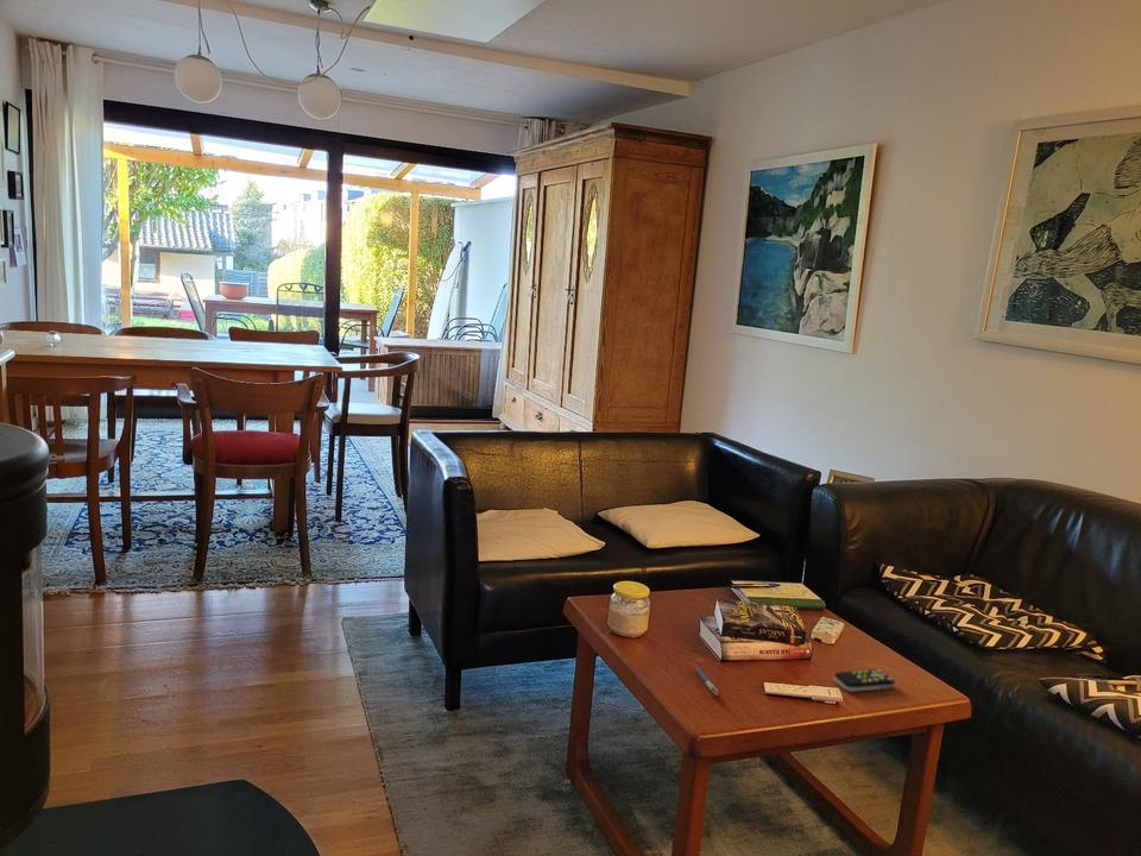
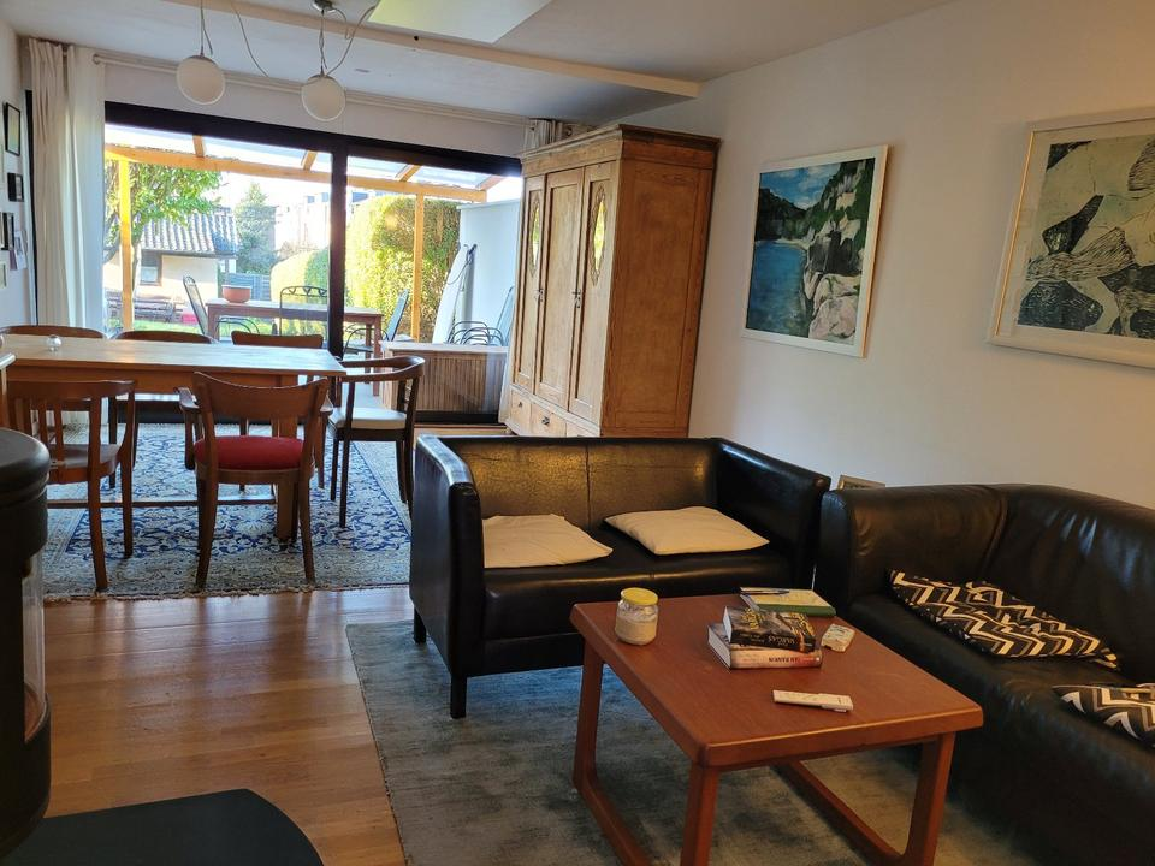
- pen [694,666,719,697]
- remote control [833,668,896,693]
